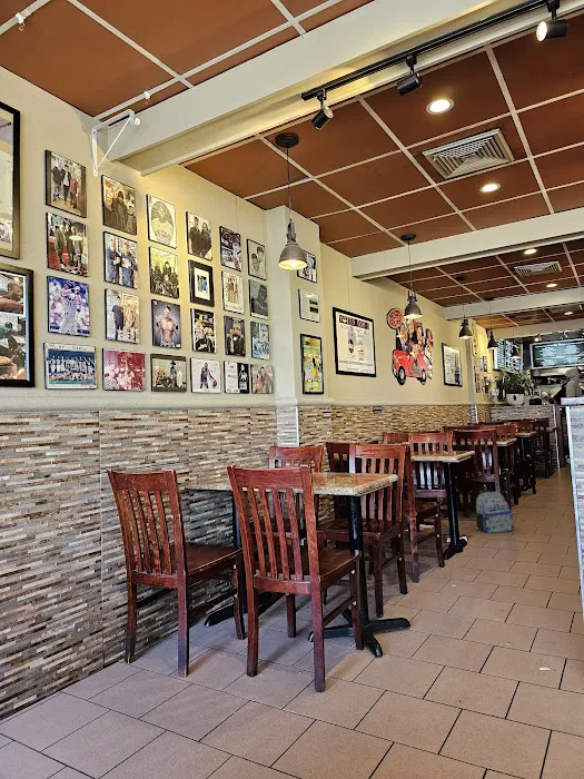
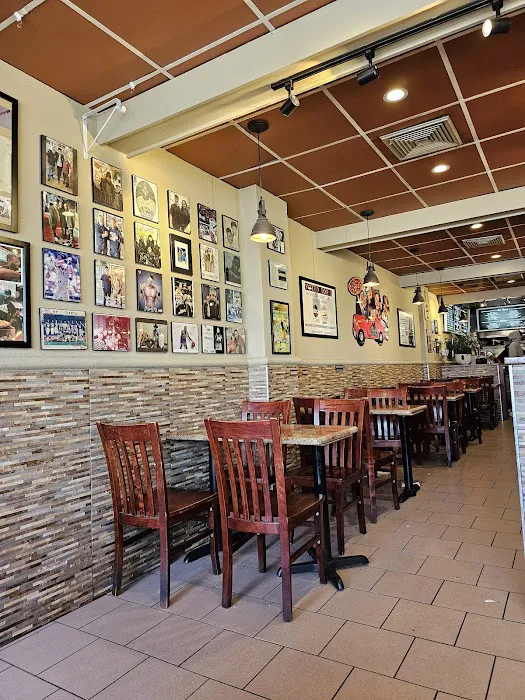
- backpack [475,491,515,534]
